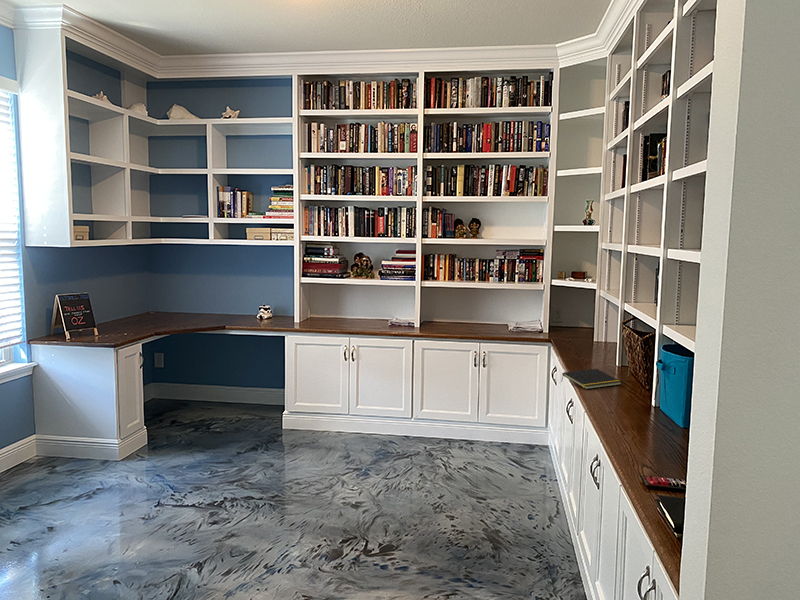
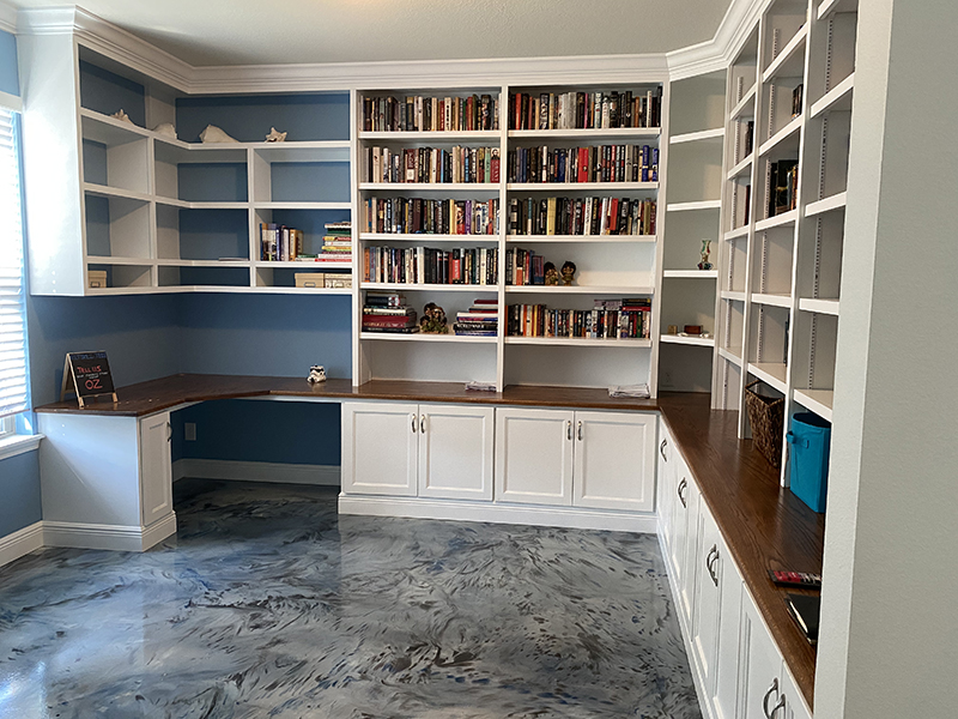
- notepad [560,368,622,390]
